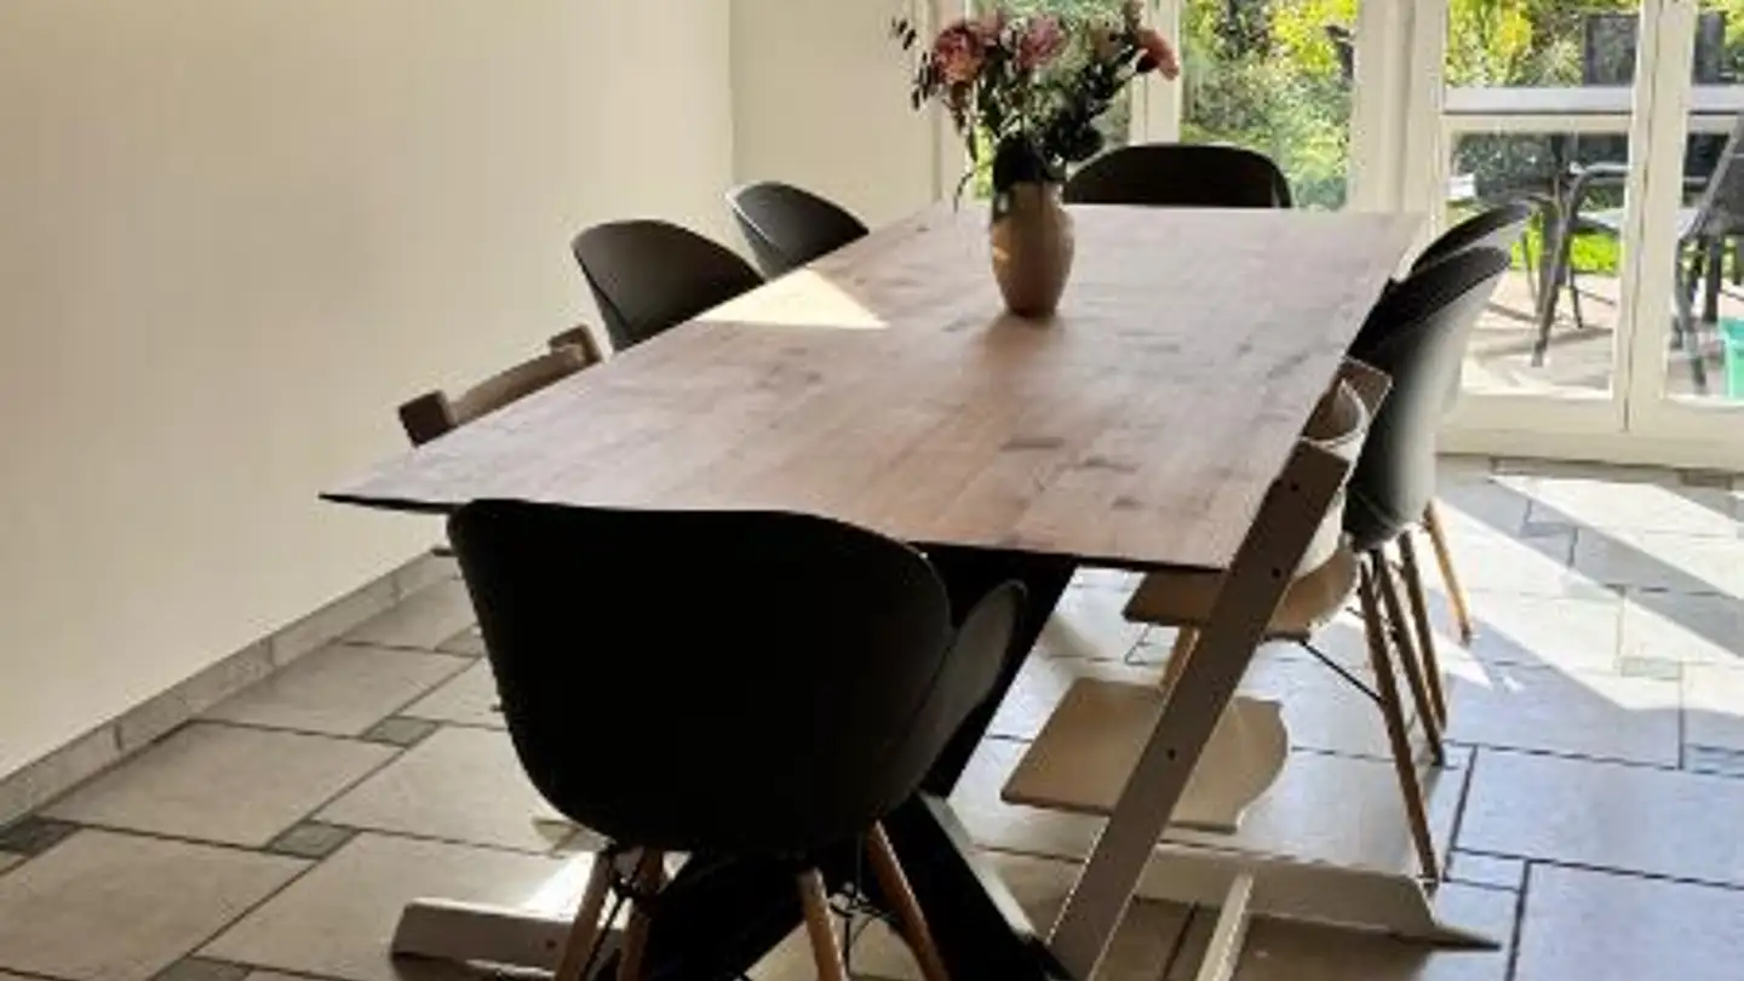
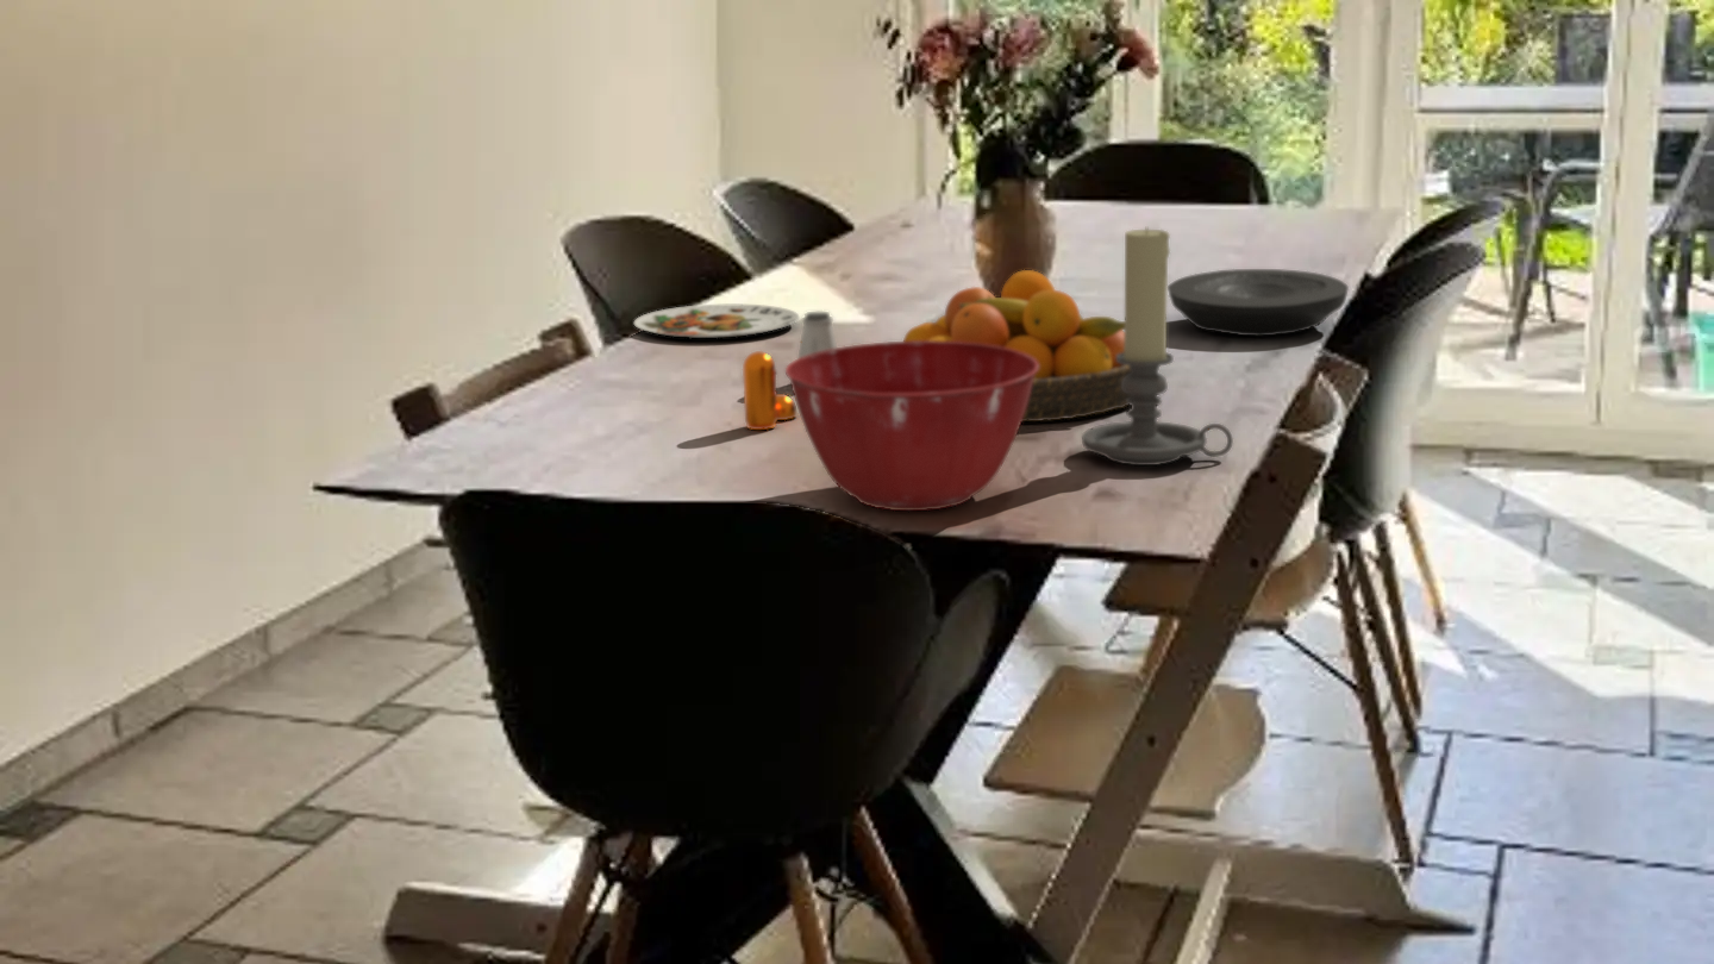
+ candle holder [1081,225,1234,467]
+ plate [633,303,801,339]
+ fruit bowl [902,269,1132,422]
+ pepper shaker [742,350,797,431]
+ mixing bowl [784,340,1039,512]
+ plate [1166,268,1350,338]
+ saltshaker [796,311,838,359]
